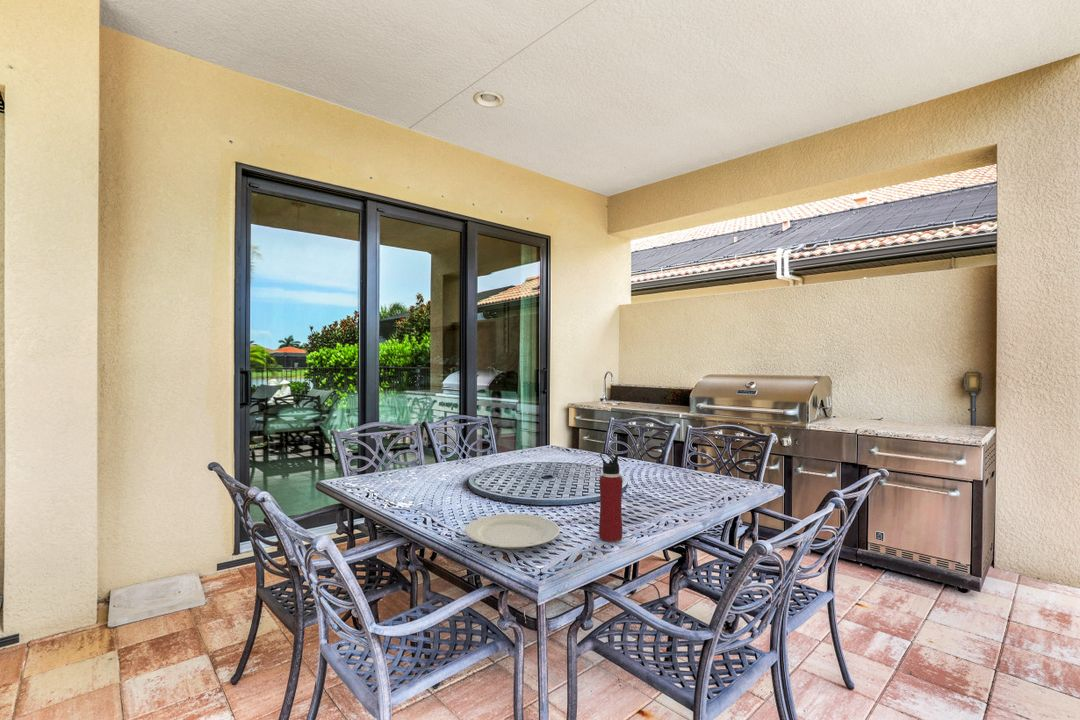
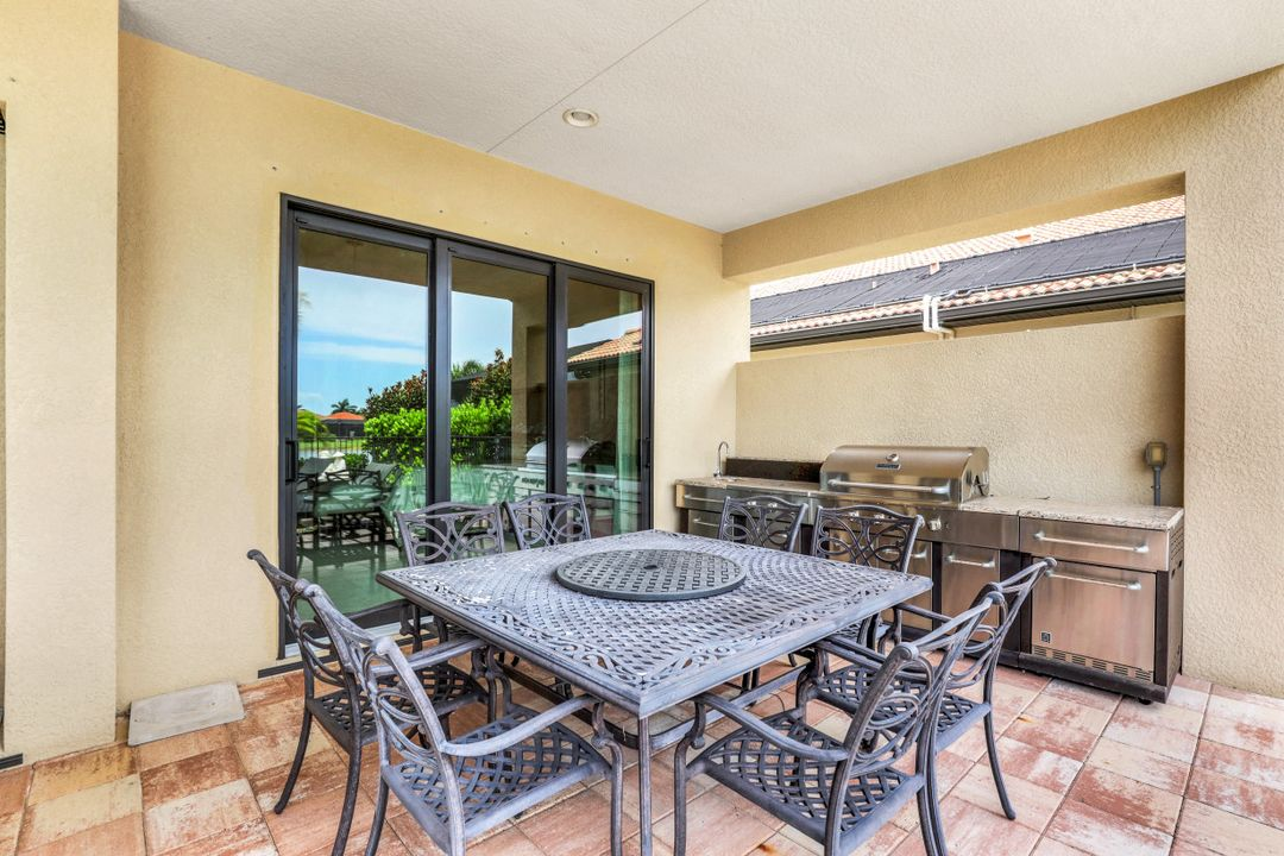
- water bottle [598,451,623,543]
- chinaware [464,513,561,550]
